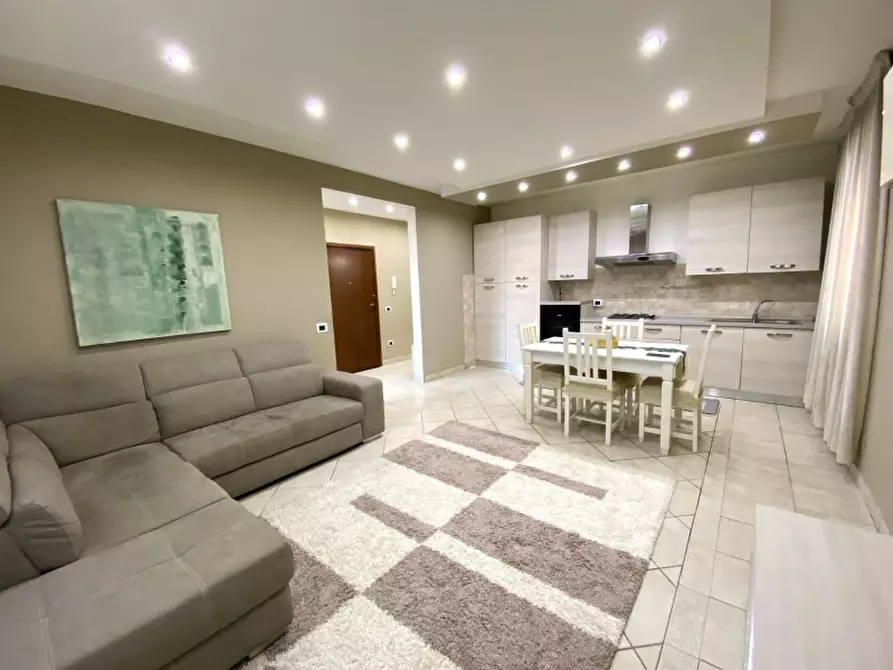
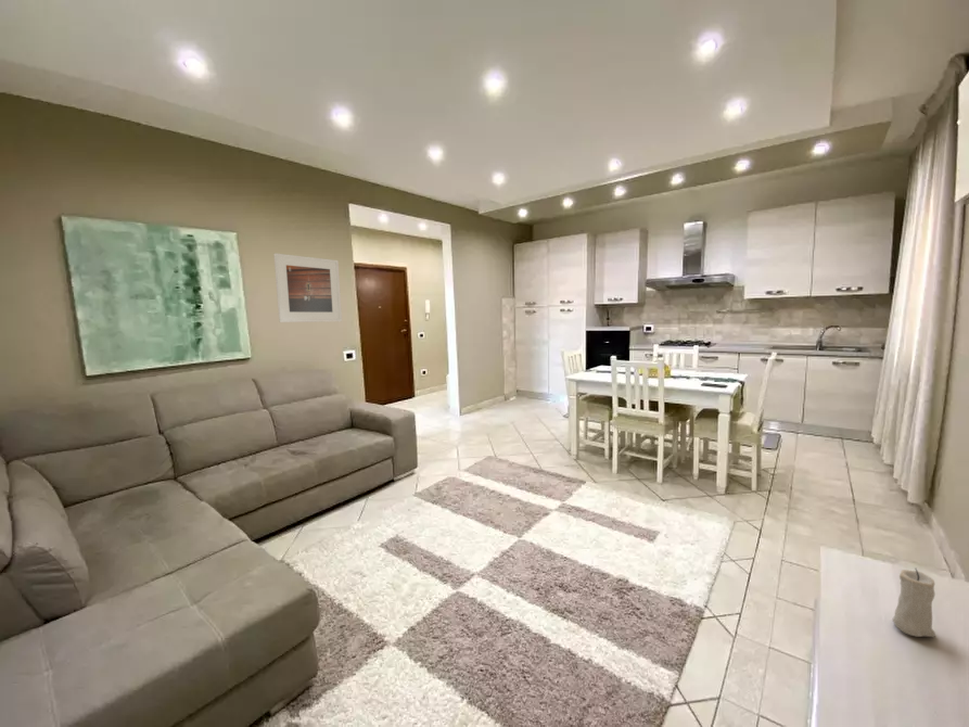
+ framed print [272,252,343,323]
+ candle [891,566,936,638]
